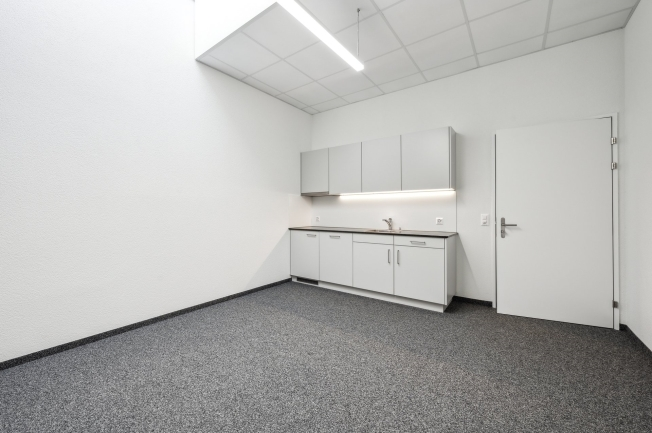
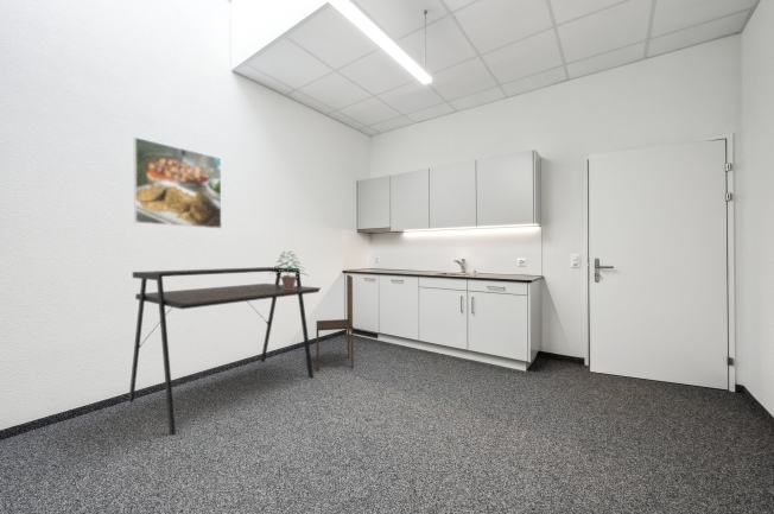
+ potted plant [269,250,309,290]
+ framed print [133,137,223,229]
+ desk [128,266,322,436]
+ dining chair [316,274,355,373]
